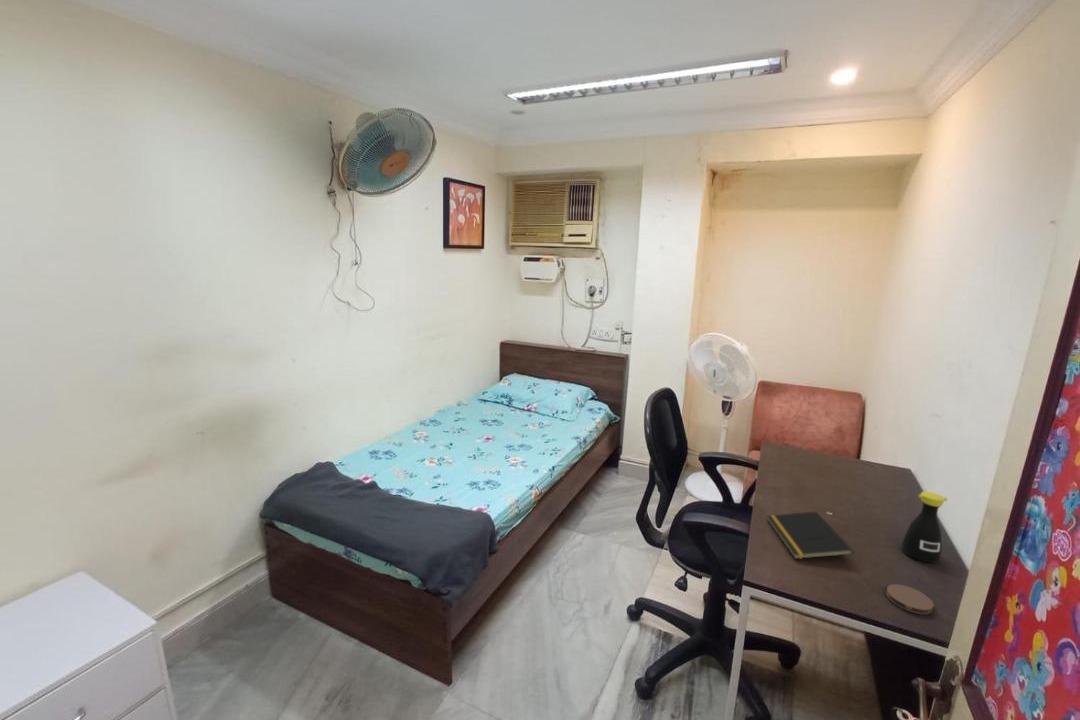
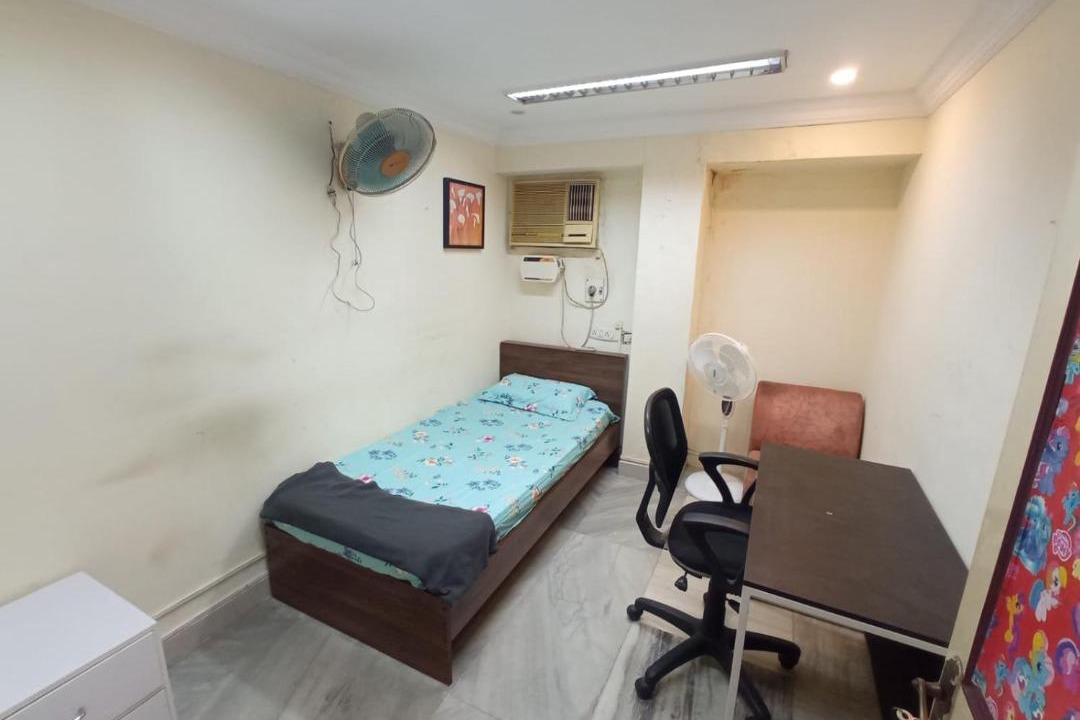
- bottle [901,491,948,564]
- coaster [885,583,935,615]
- notepad [766,511,854,560]
